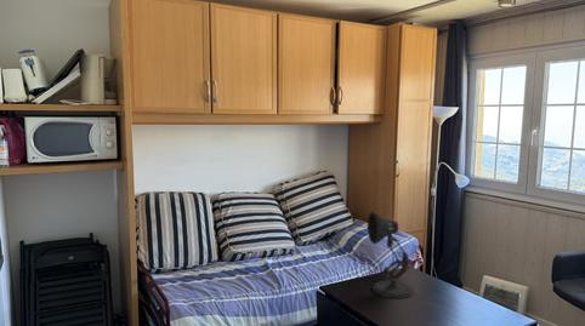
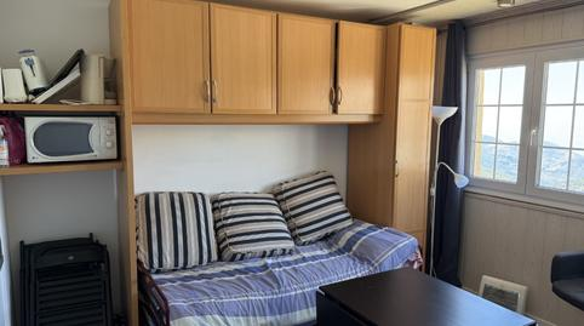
- desk lamp [367,211,415,299]
